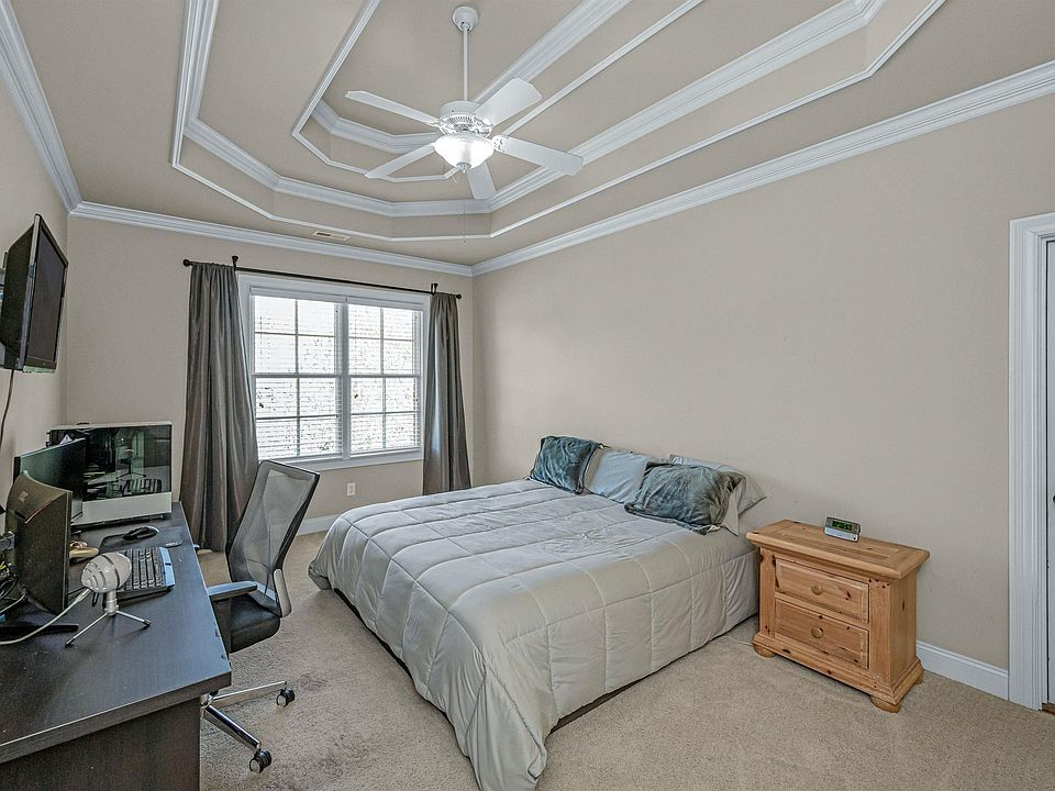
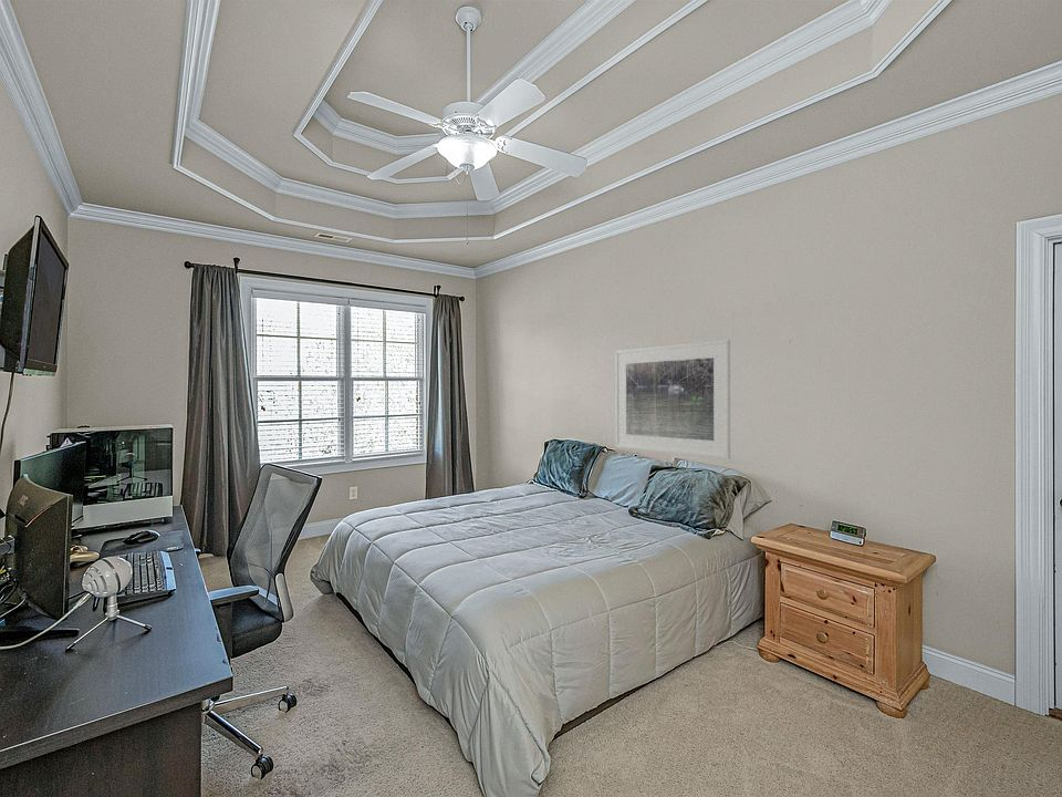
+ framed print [614,339,731,460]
